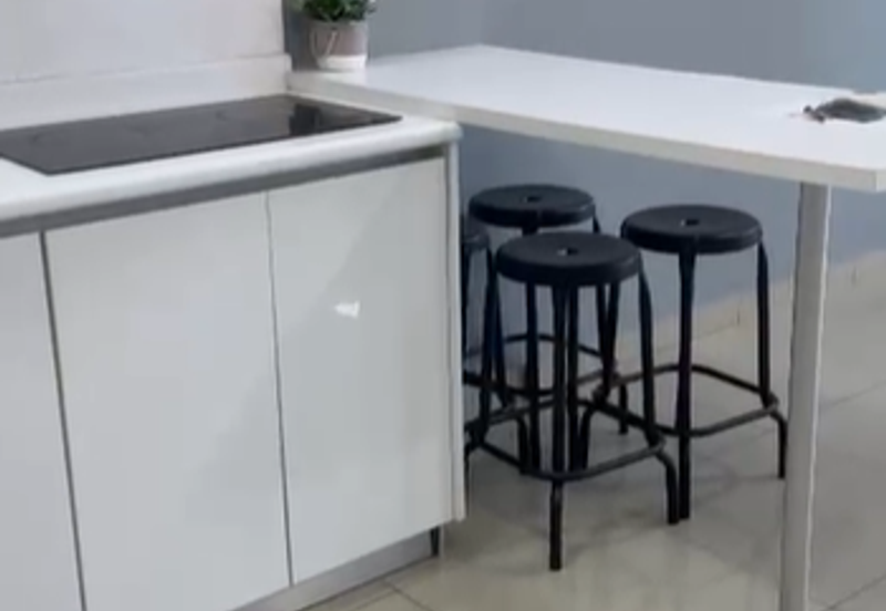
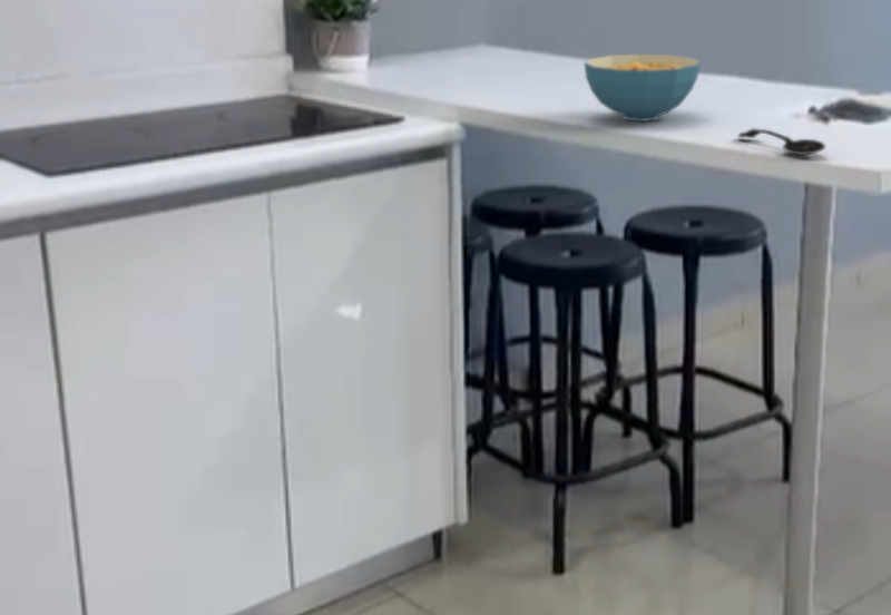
+ cereal bowl [582,53,702,123]
+ spoon [736,127,826,156]
